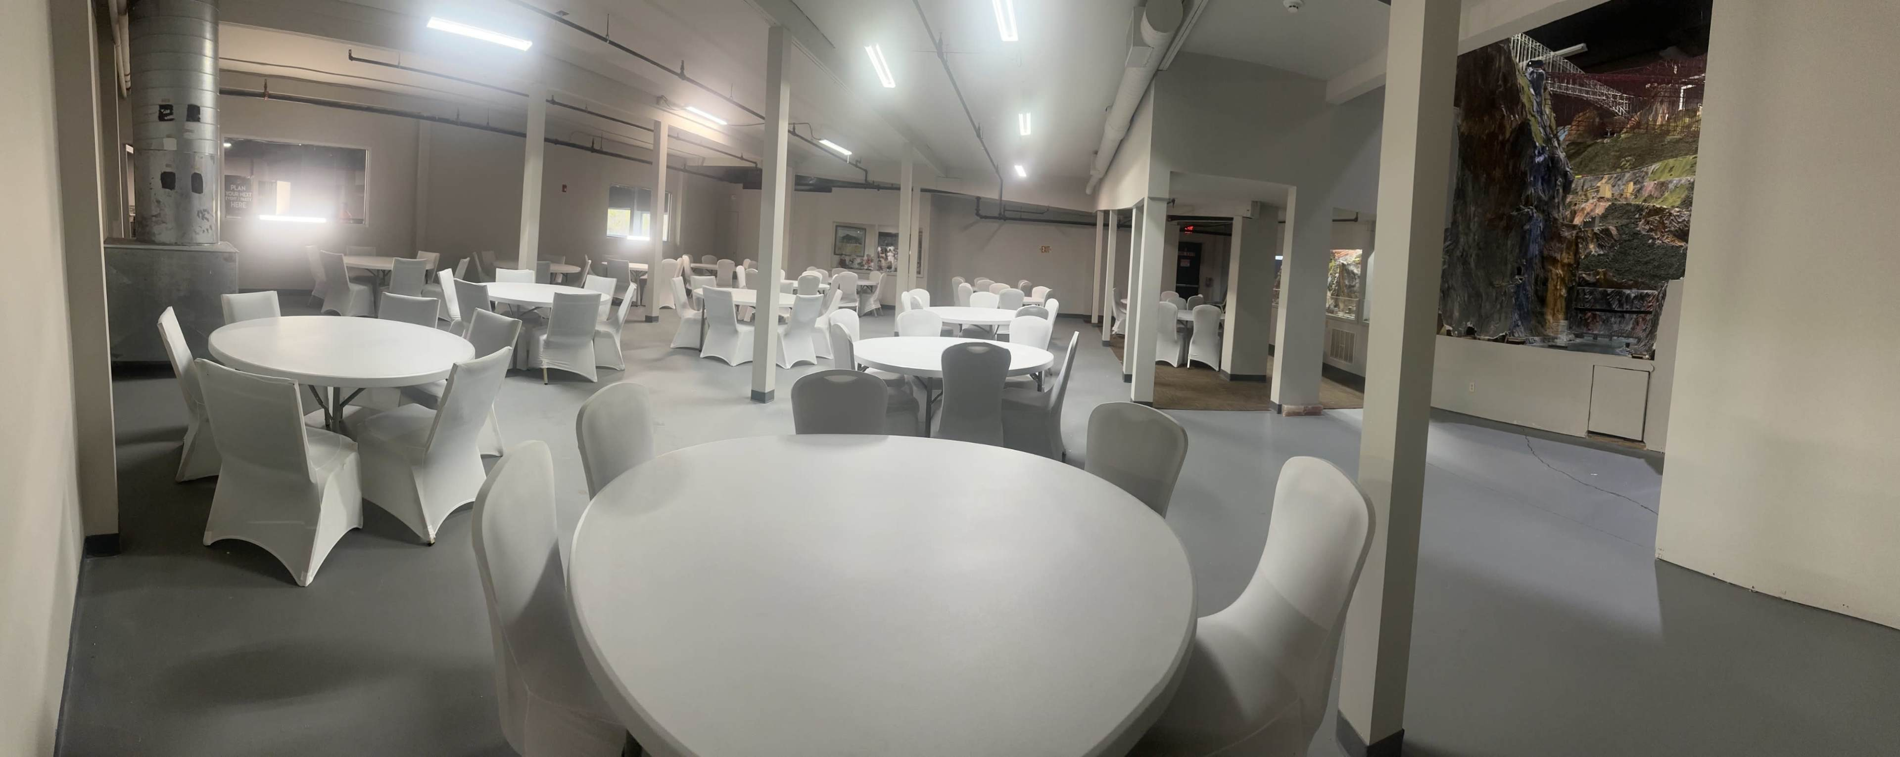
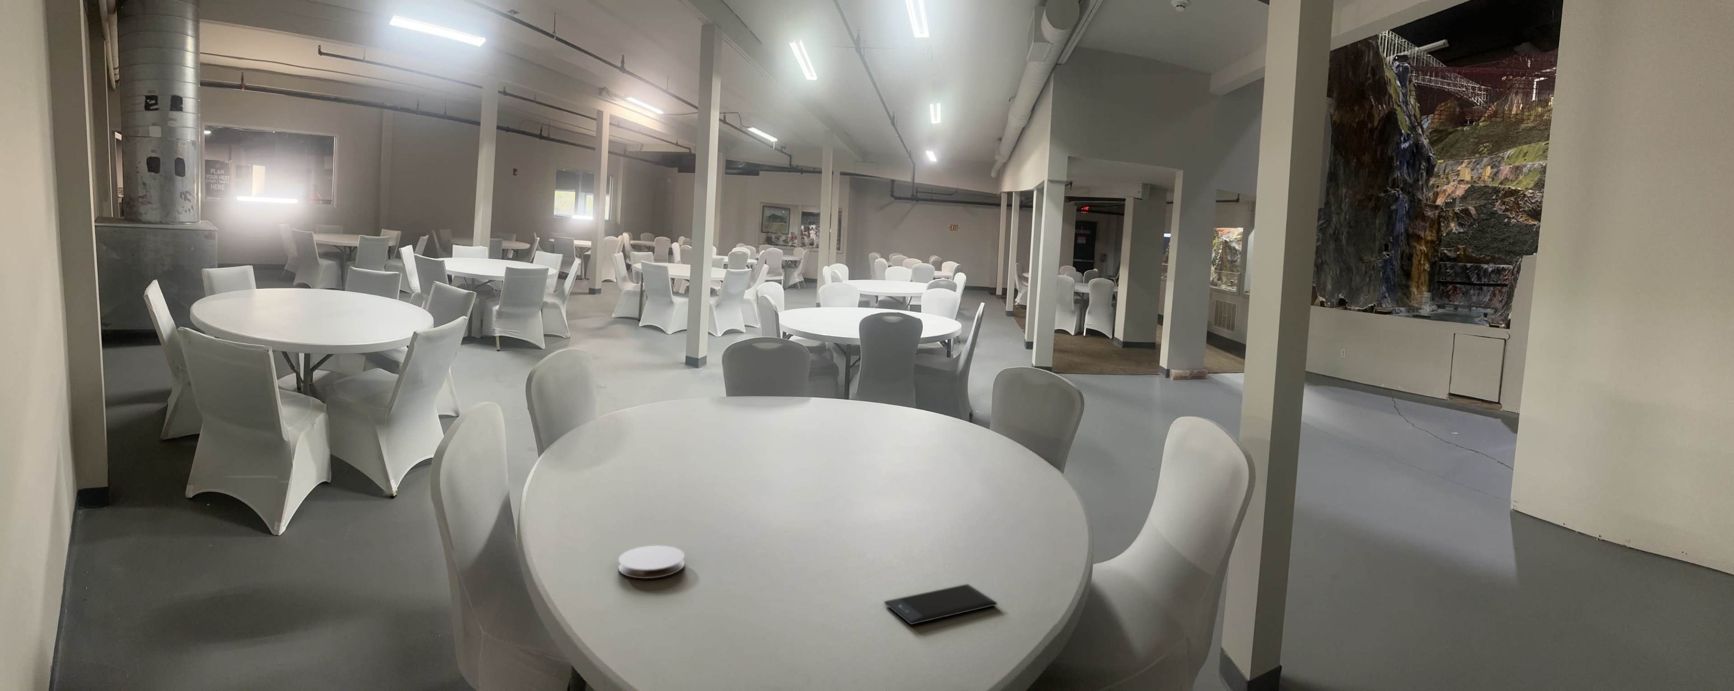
+ smartphone [884,584,997,625]
+ coaster [618,545,686,579]
